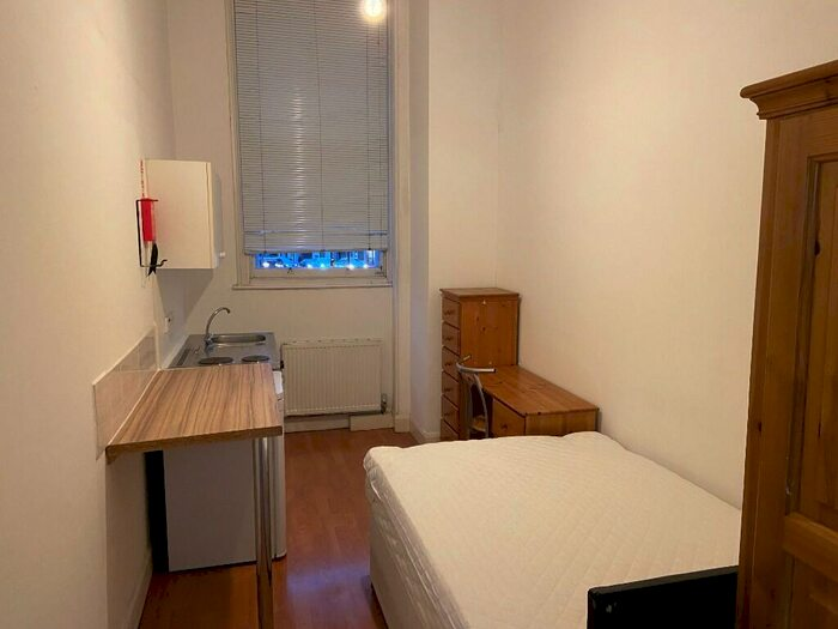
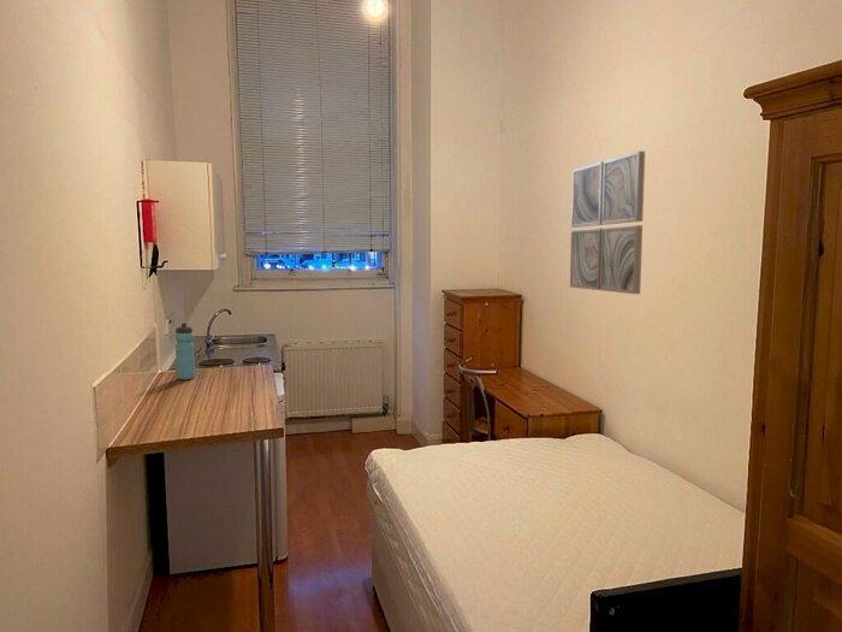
+ water bottle [174,321,196,380]
+ wall art [569,150,646,295]
